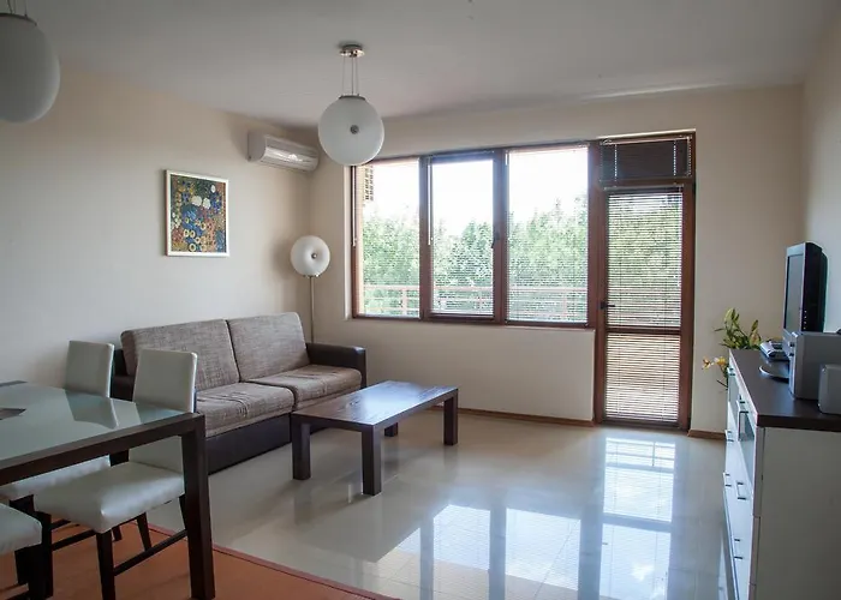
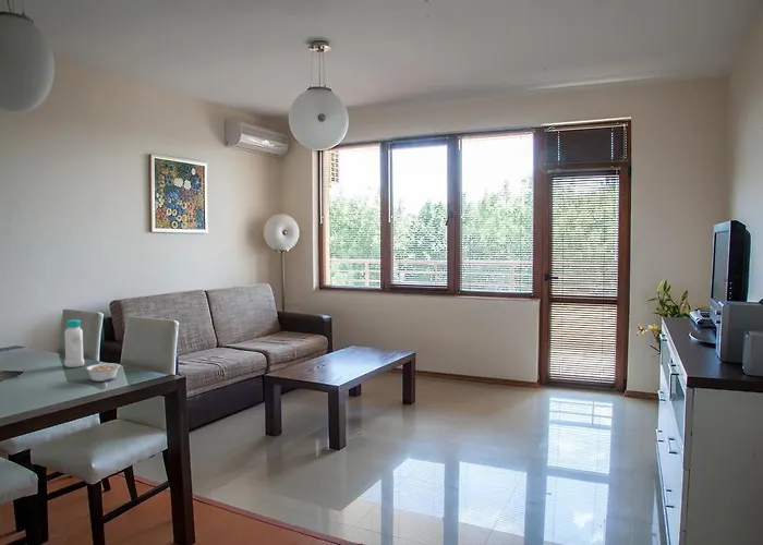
+ bottle [63,318,85,368]
+ legume [85,362,122,383]
